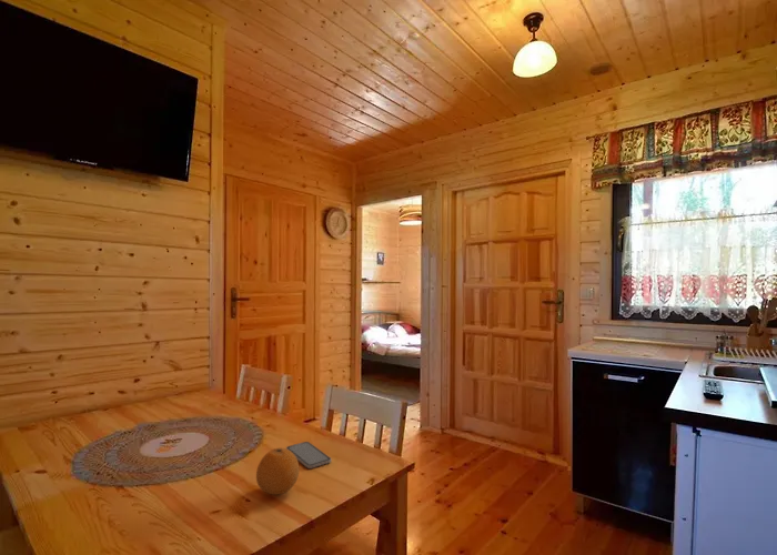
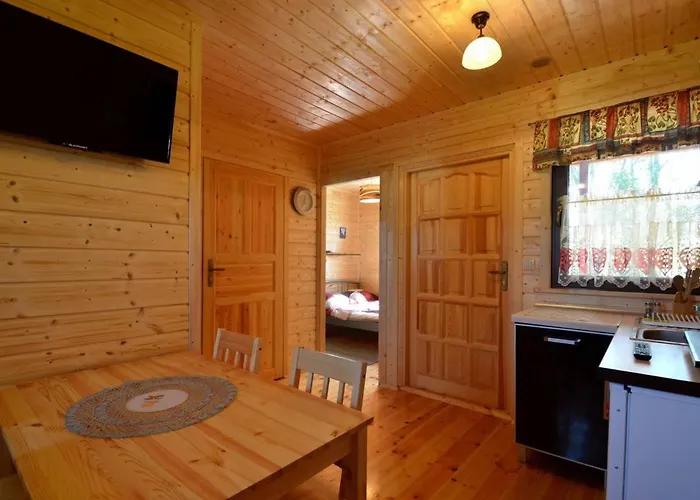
- fruit [255,447,300,496]
- smartphone [285,441,332,470]
